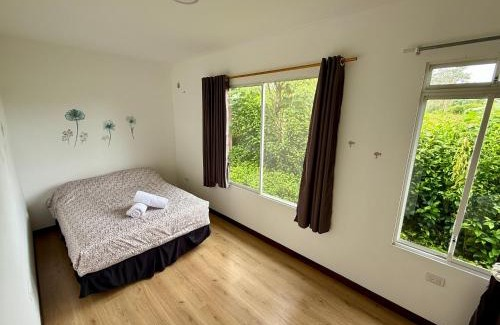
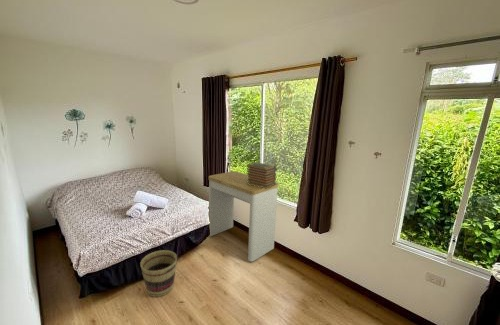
+ desk [208,170,279,263]
+ book stack [246,161,278,189]
+ basket [139,249,178,298]
